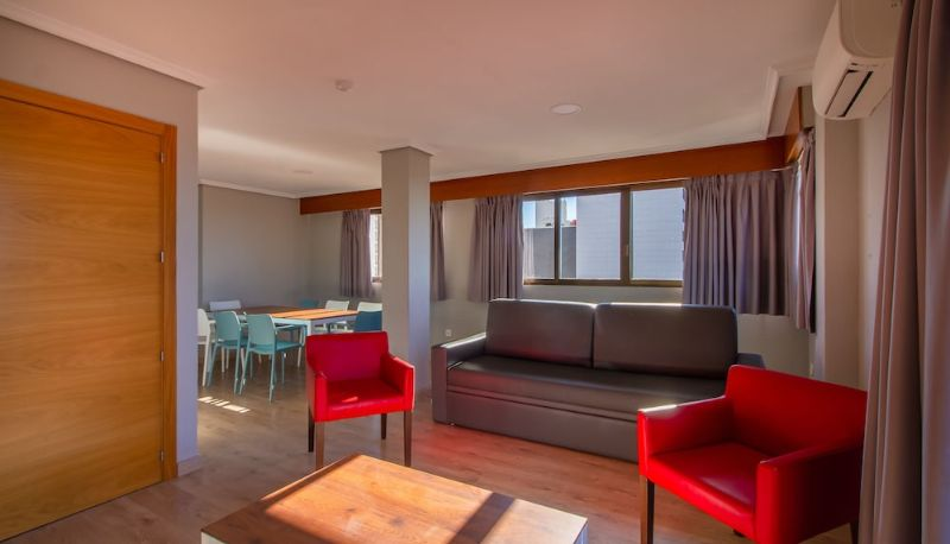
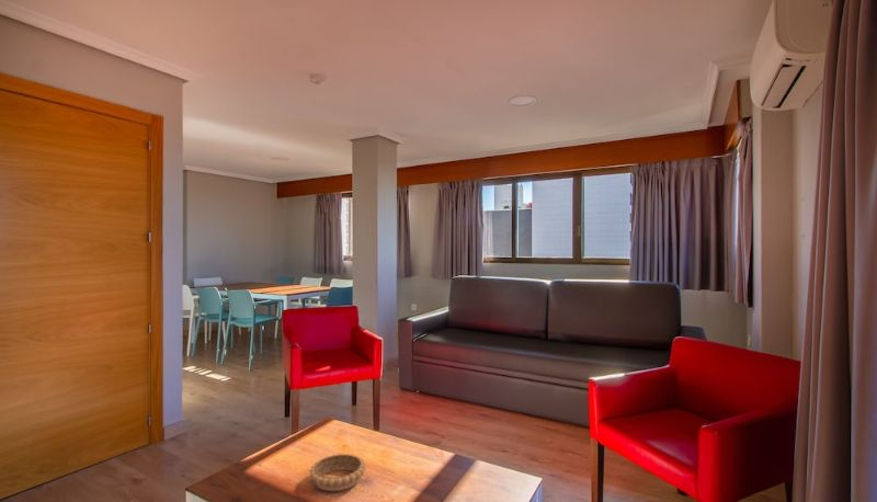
+ decorative bowl [309,453,367,492]
